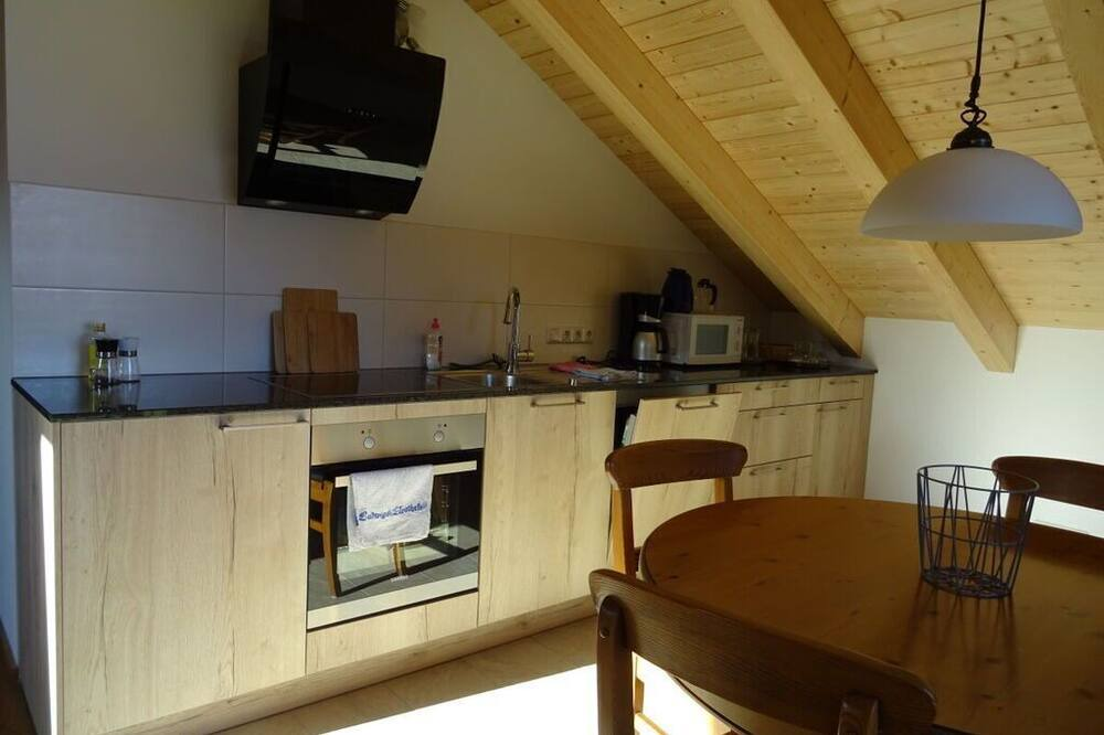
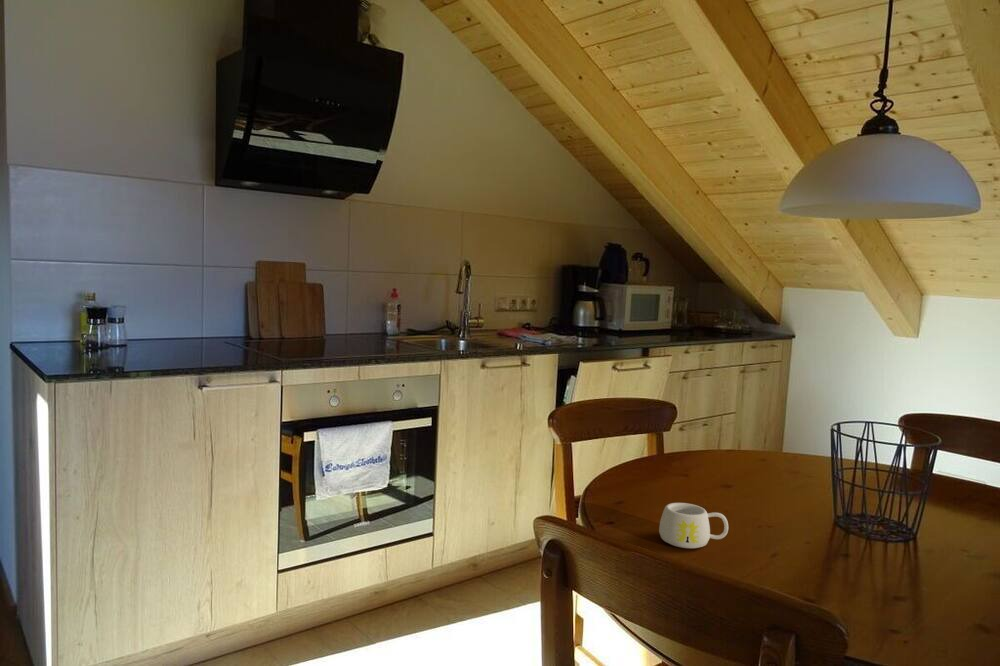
+ mug [658,502,729,549]
